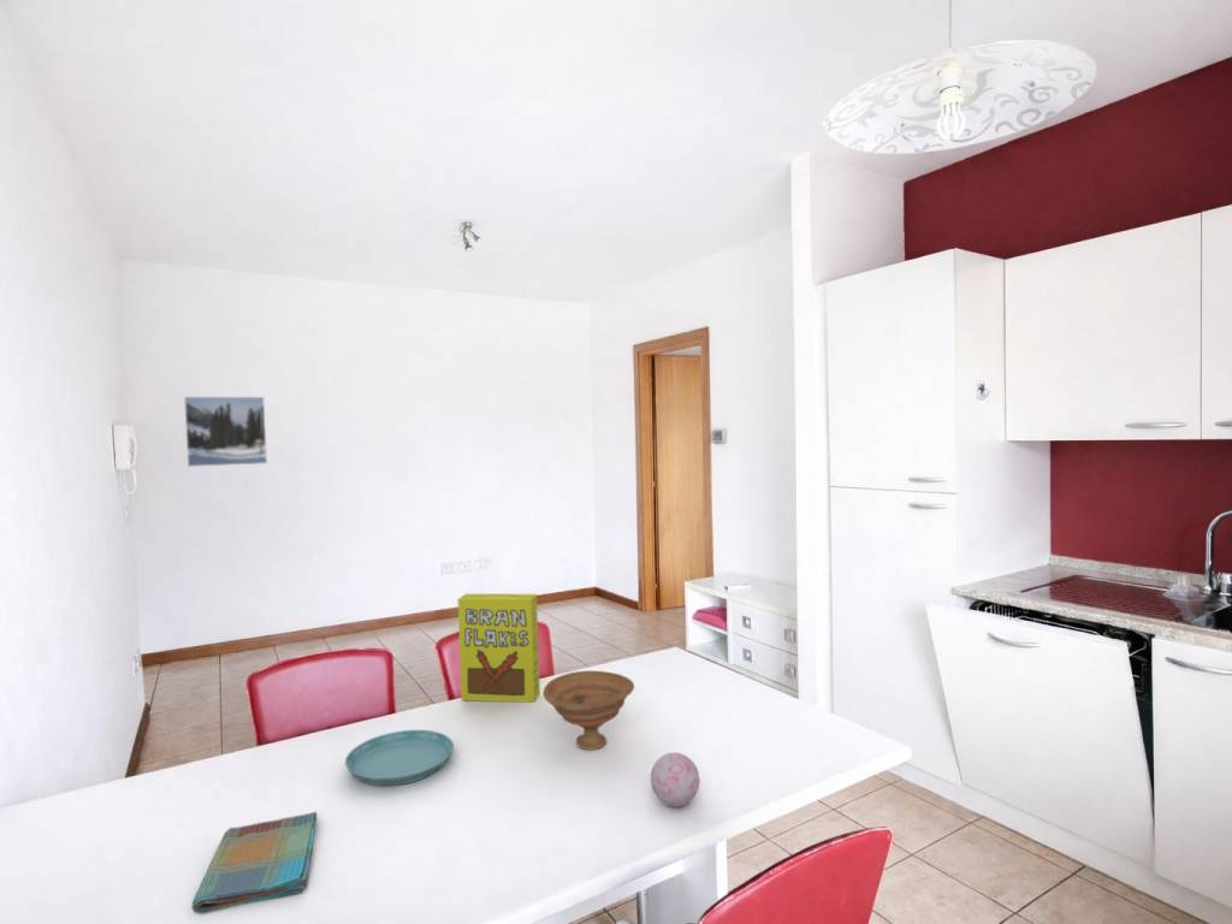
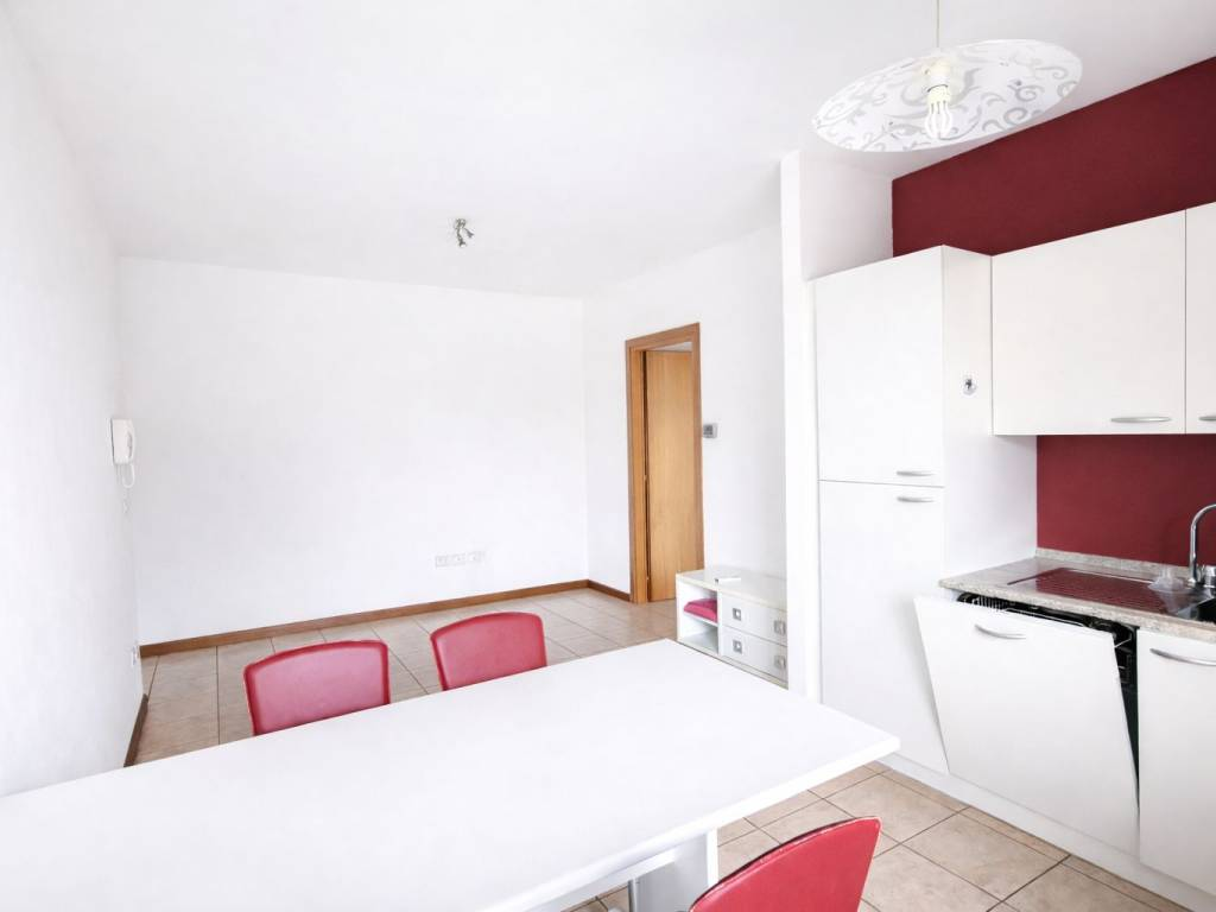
- bowl [541,669,635,751]
- dish towel [190,811,318,916]
- cereal box [457,592,541,704]
- decorative ball [650,751,701,808]
- saucer [344,729,455,787]
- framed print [183,396,268,468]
